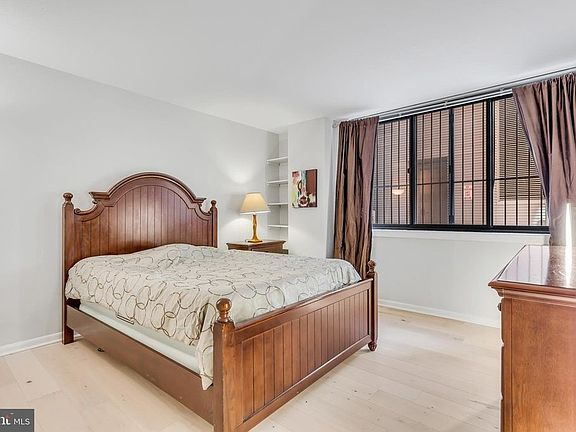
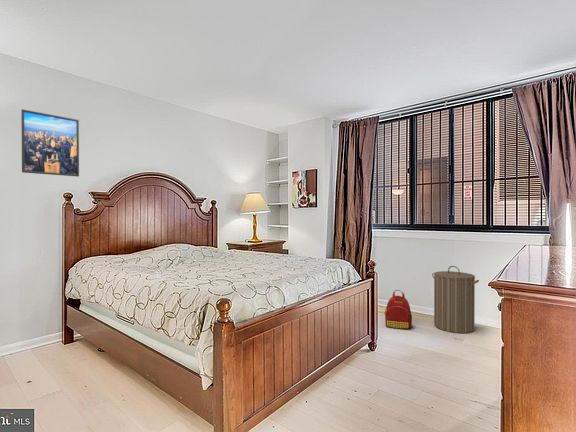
+ backpack [383,289,413,330]
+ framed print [20,108,80,178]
+ laundry hamper [431,265,480,334]
